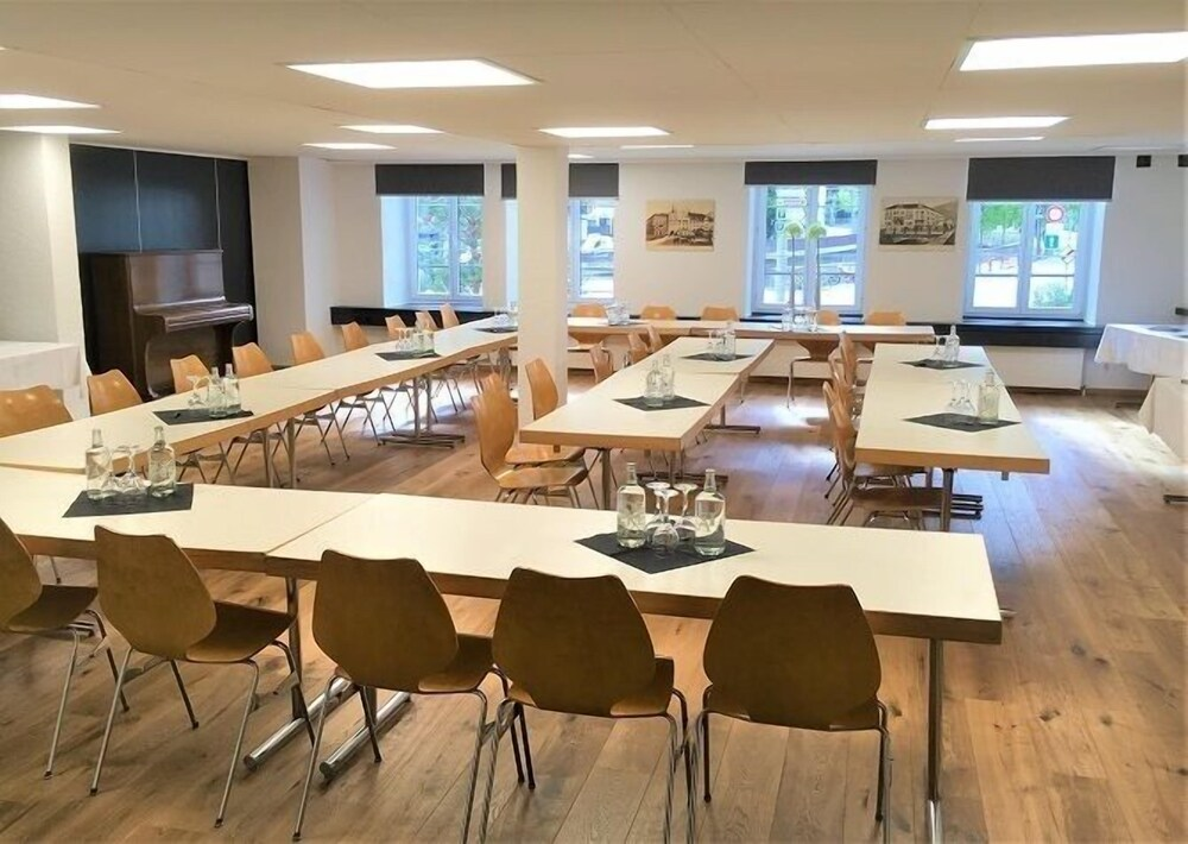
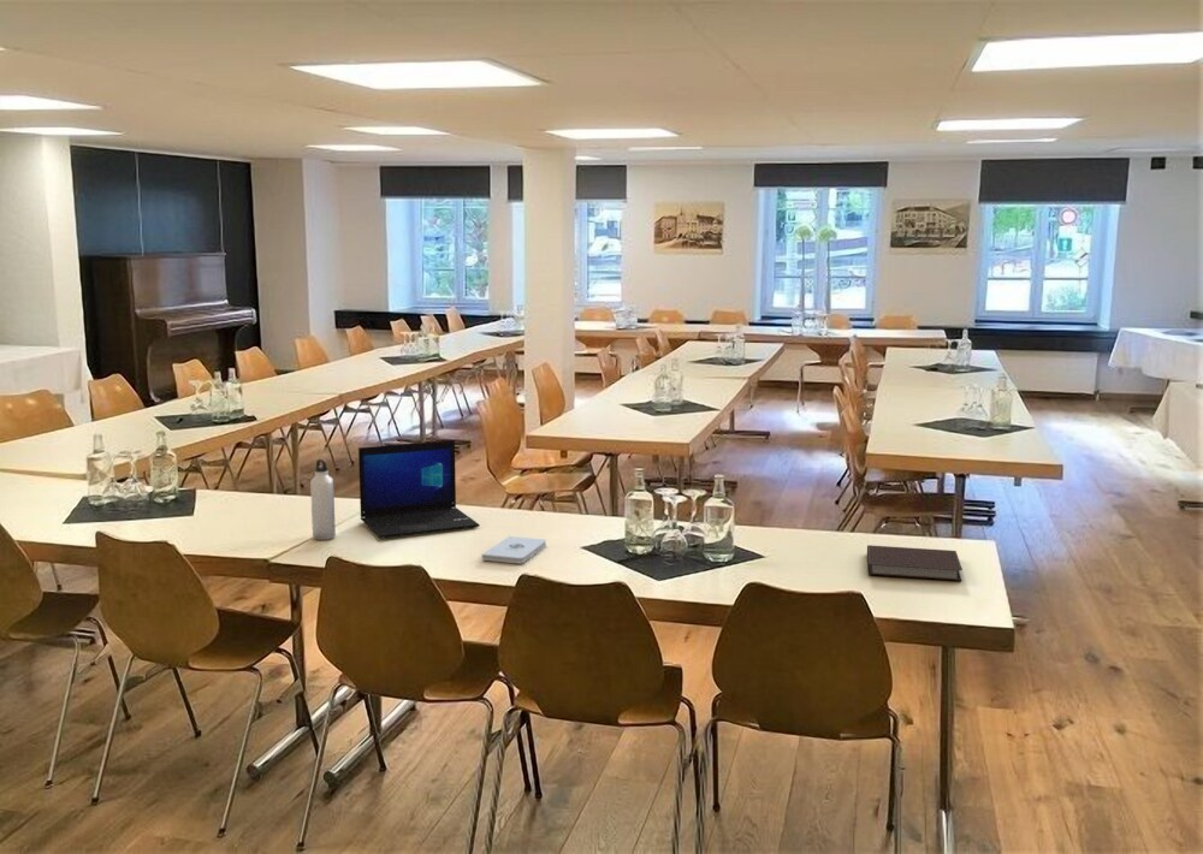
+ notebook [866,544,964,582]
+ notepad [481,535,547,564]
+ laptop [357,439,480,539]
+ water bottle [309,458,337,541]
